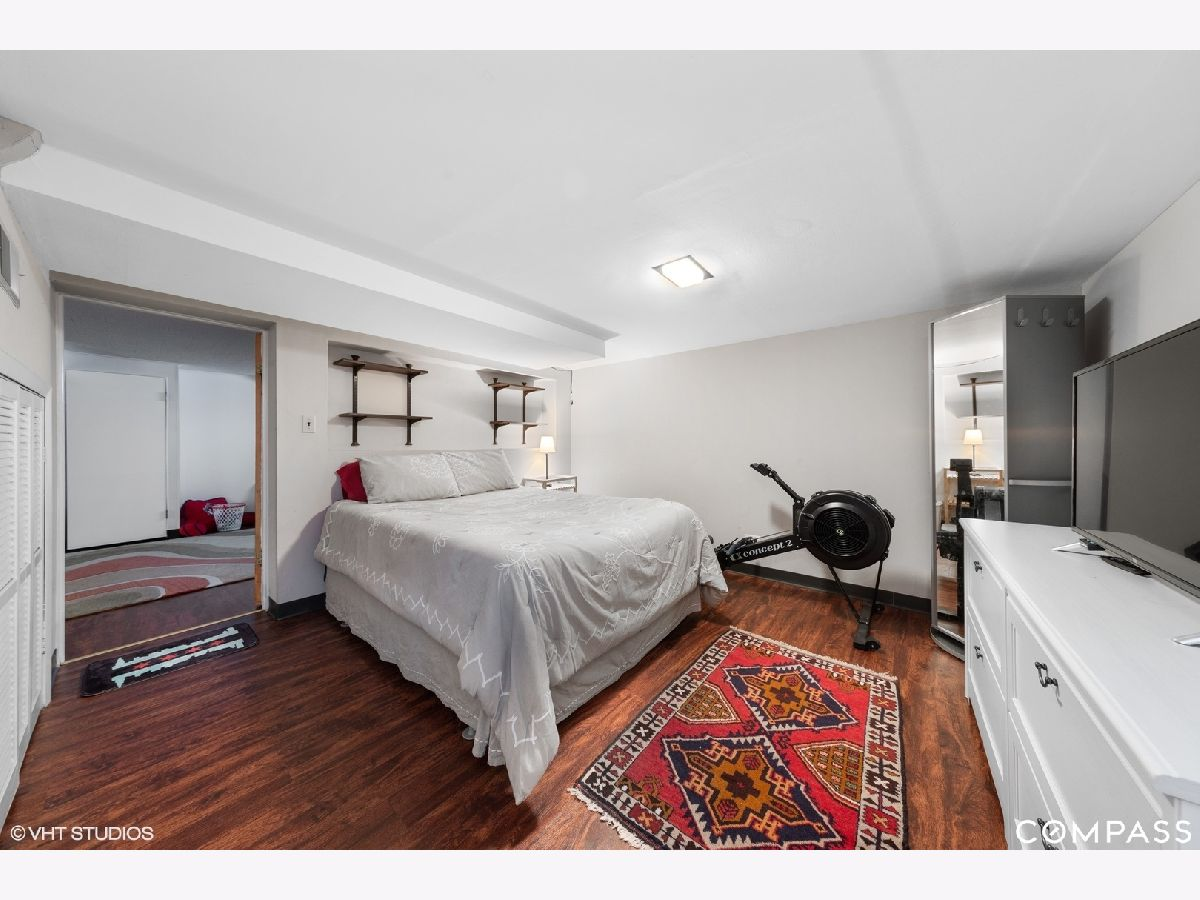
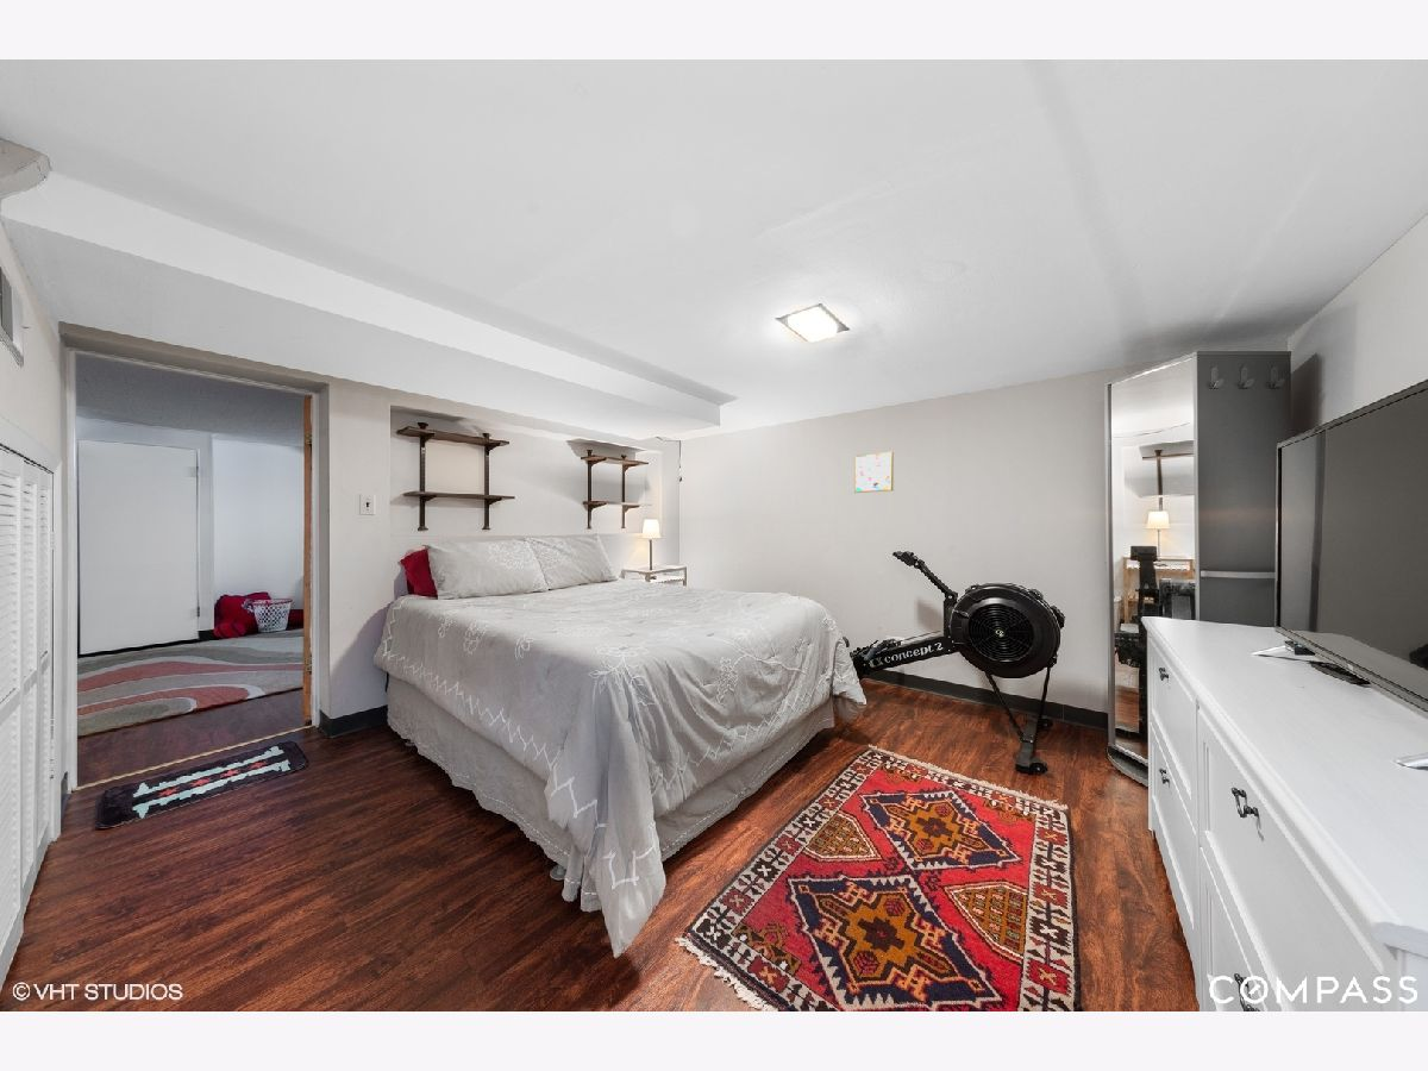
+ wall art [853,450,895,494]
